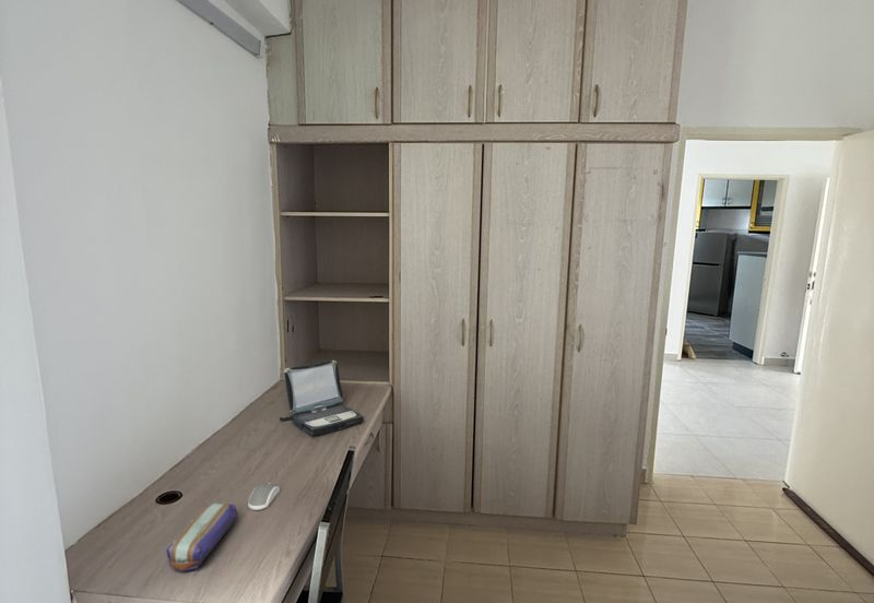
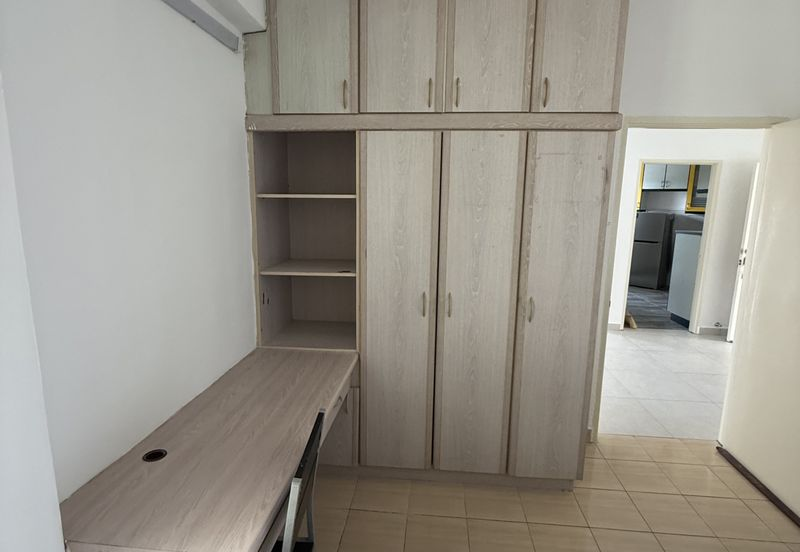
- laptop [279,359,364,437]
- computer mouse [247,482,281,511]
- pencil case [165,503,238,572]
